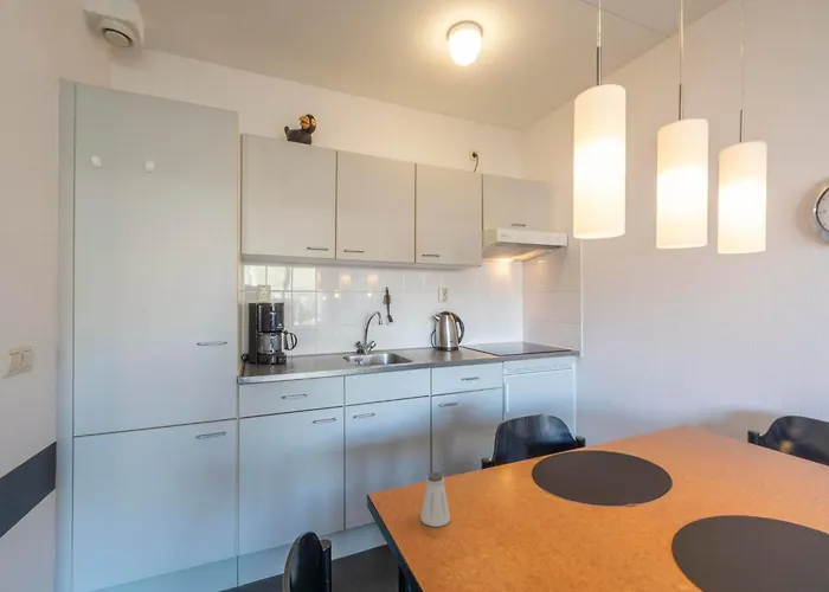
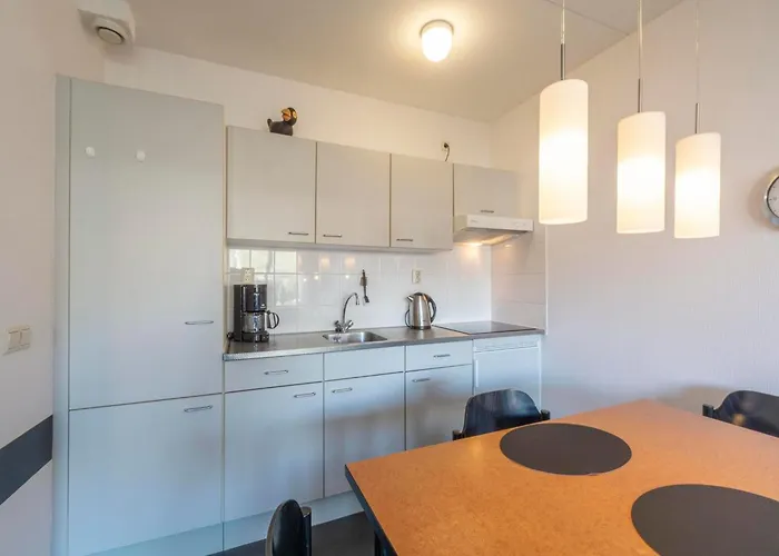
- saltshaker [419,471,451,528]
